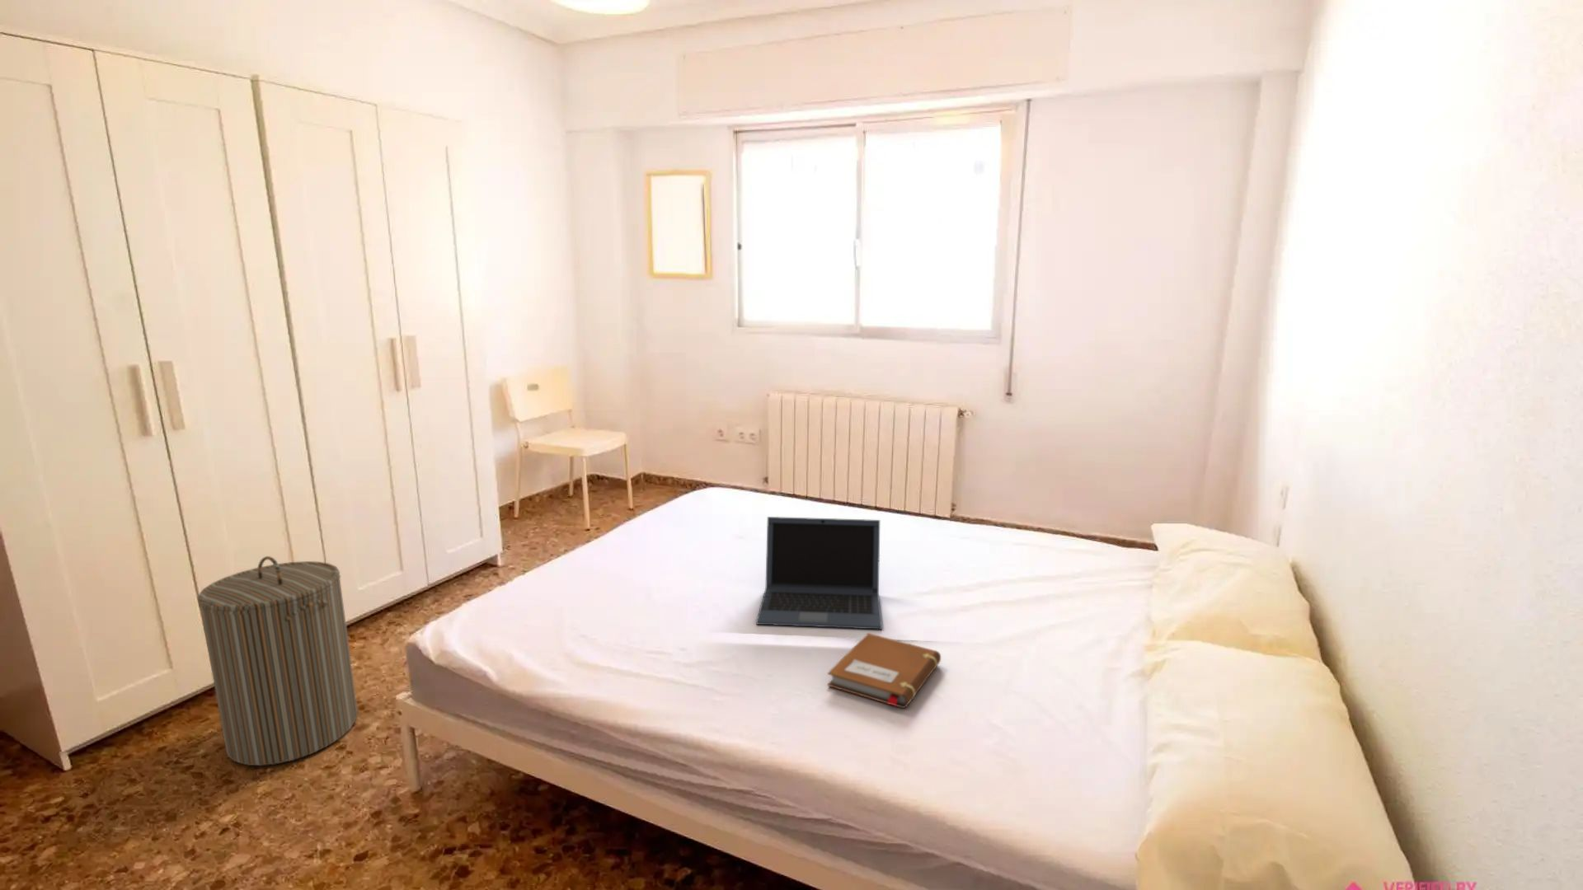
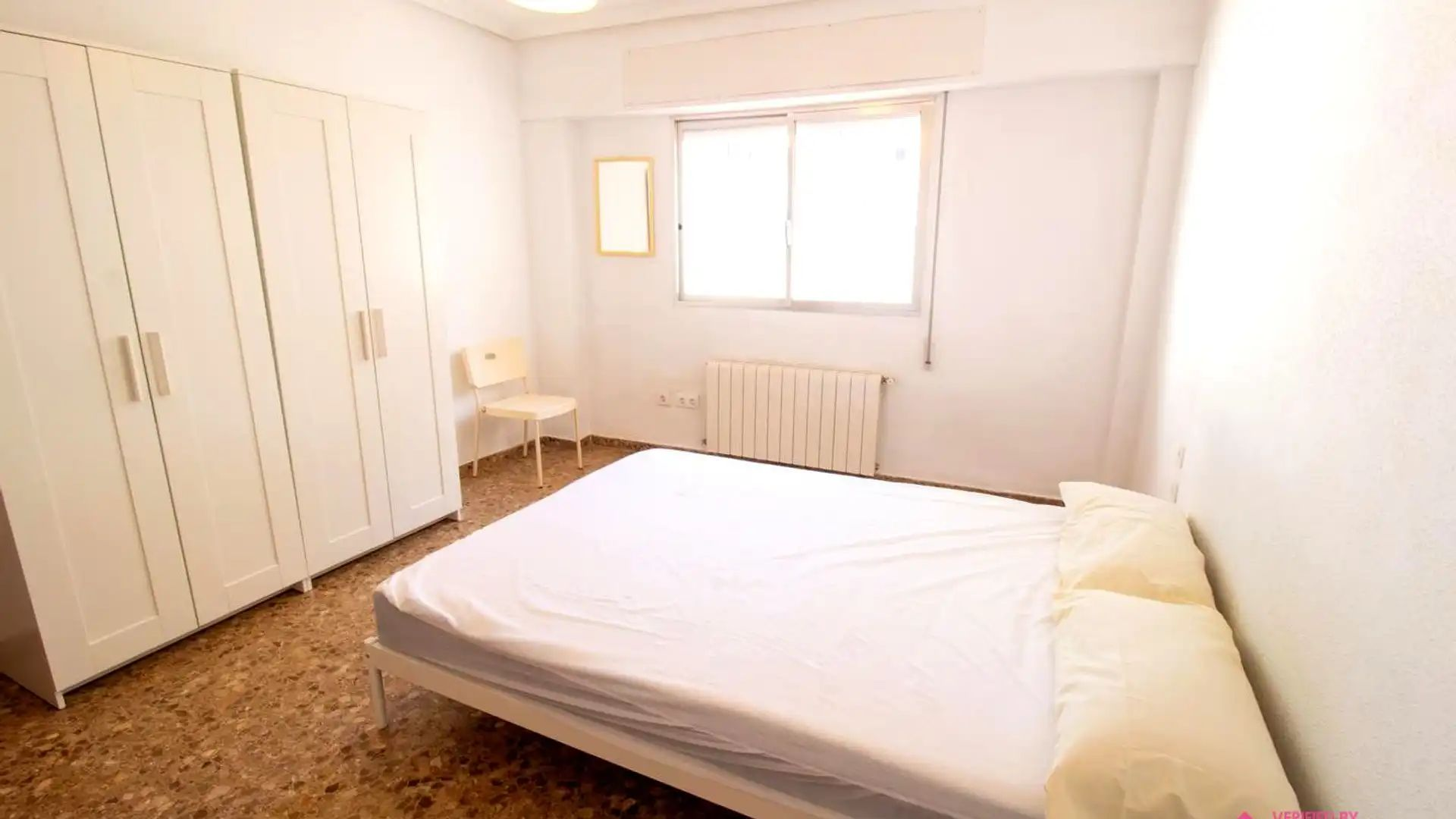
- laptop [756,516,883,630]
- laundry hamper [197,555,359,766]
- notebook [827,632,942,709]
